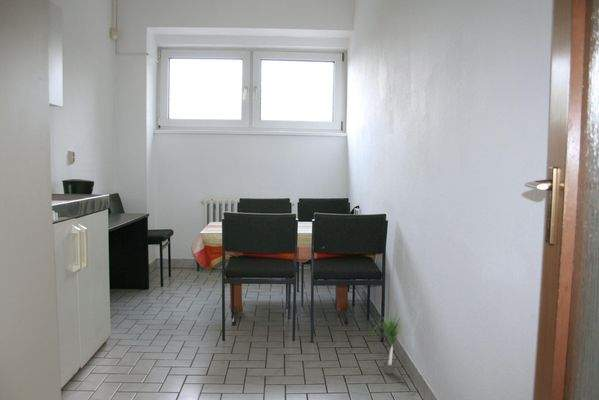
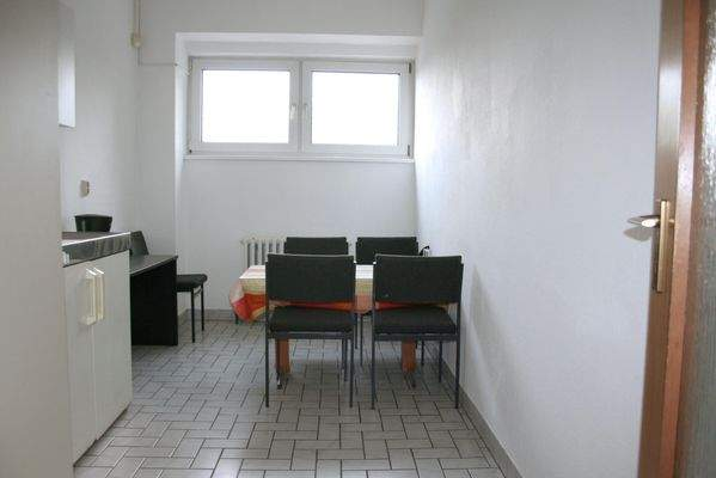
- potted plant [370,311,413,375]
